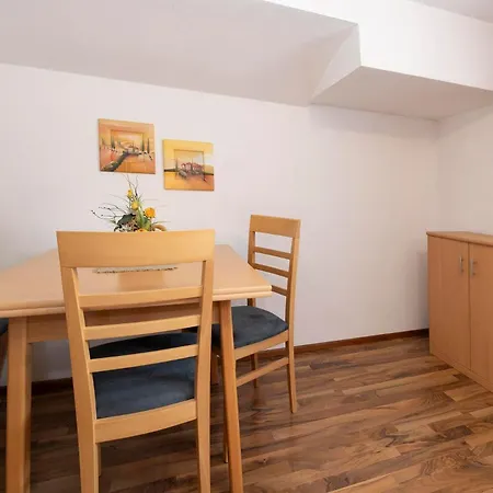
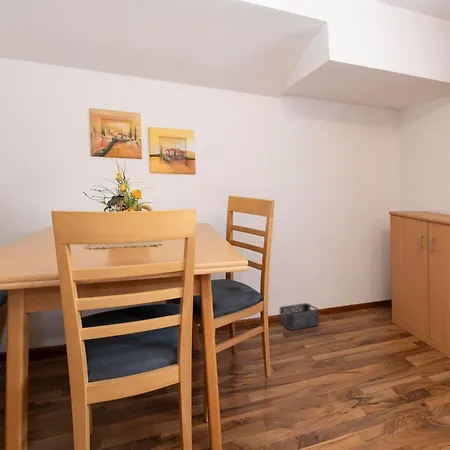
+ storage bin [278,302,320,331]
